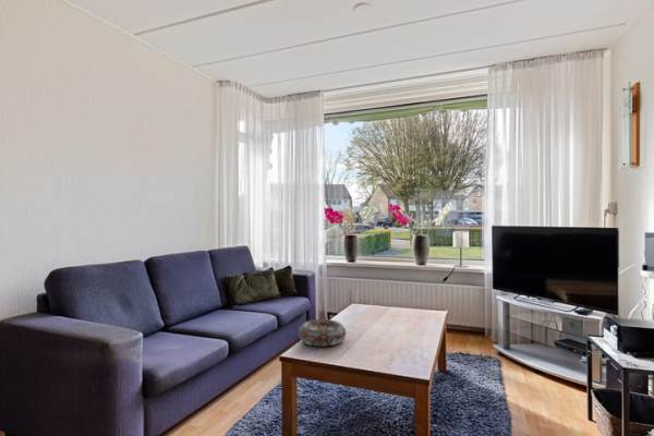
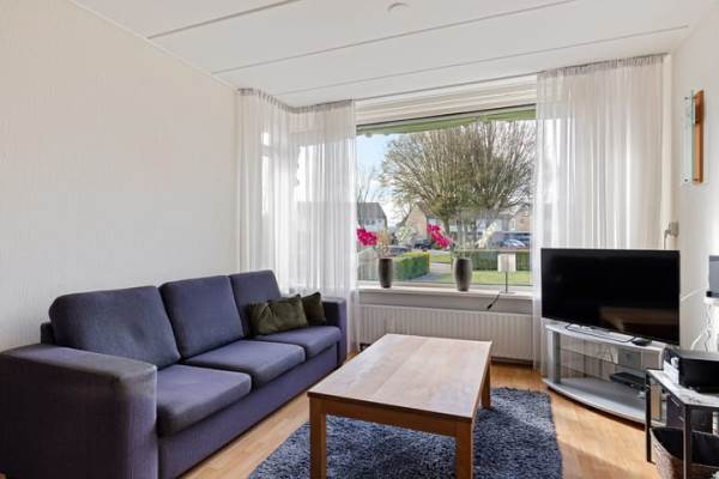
- decorative bowl [298,318,347,347]
